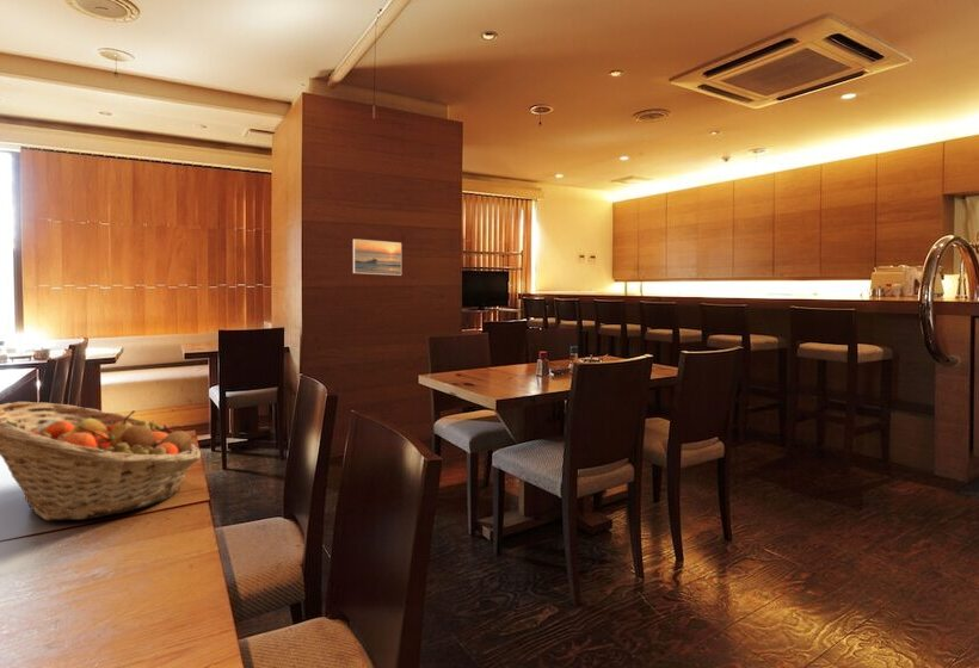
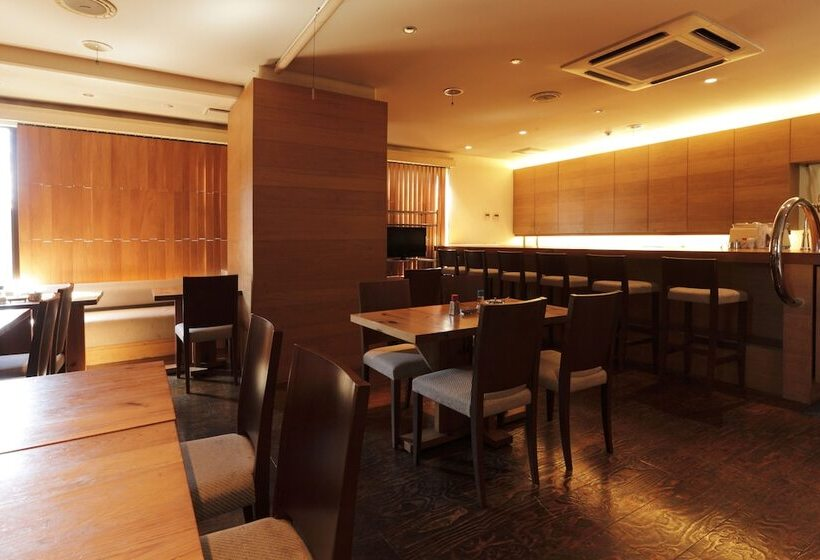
- fruit basket [0,401,202,522]
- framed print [352,237,402,277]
